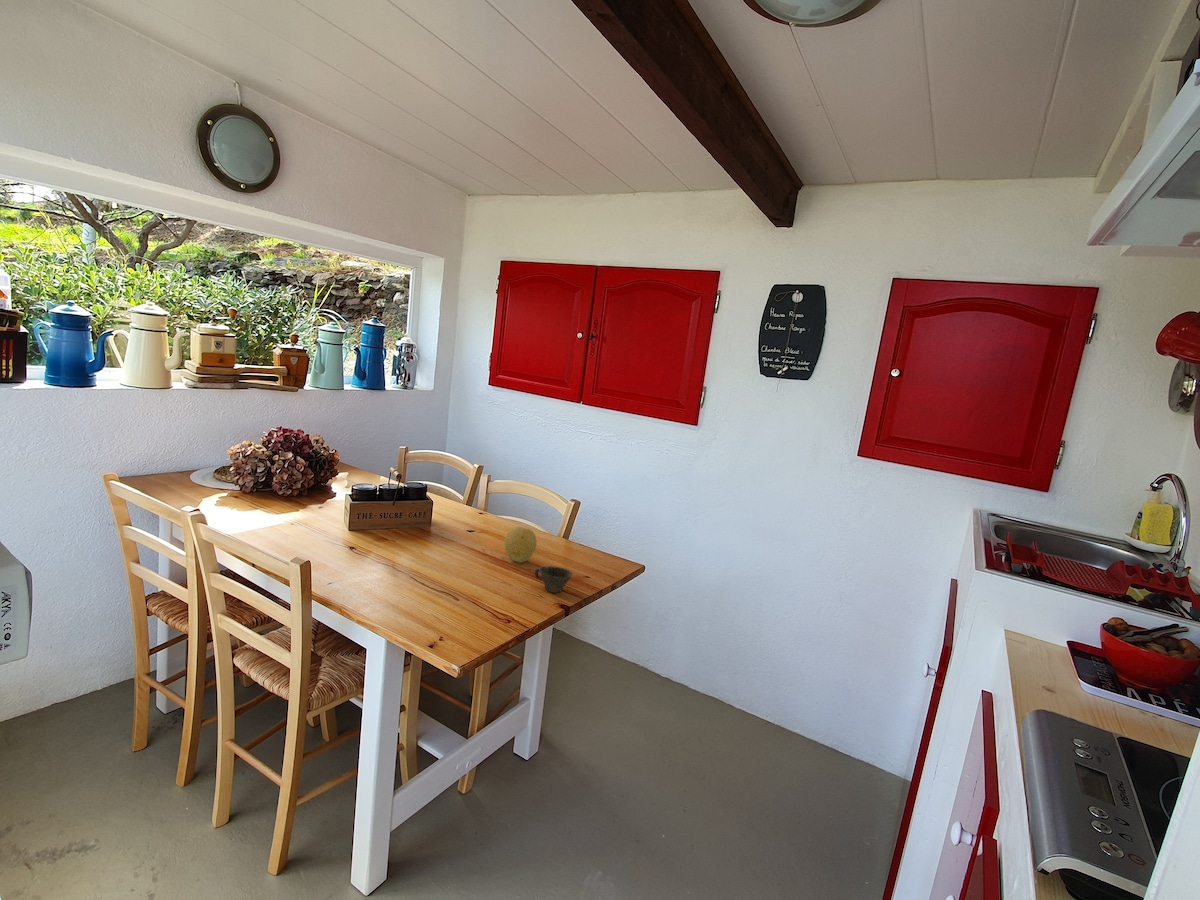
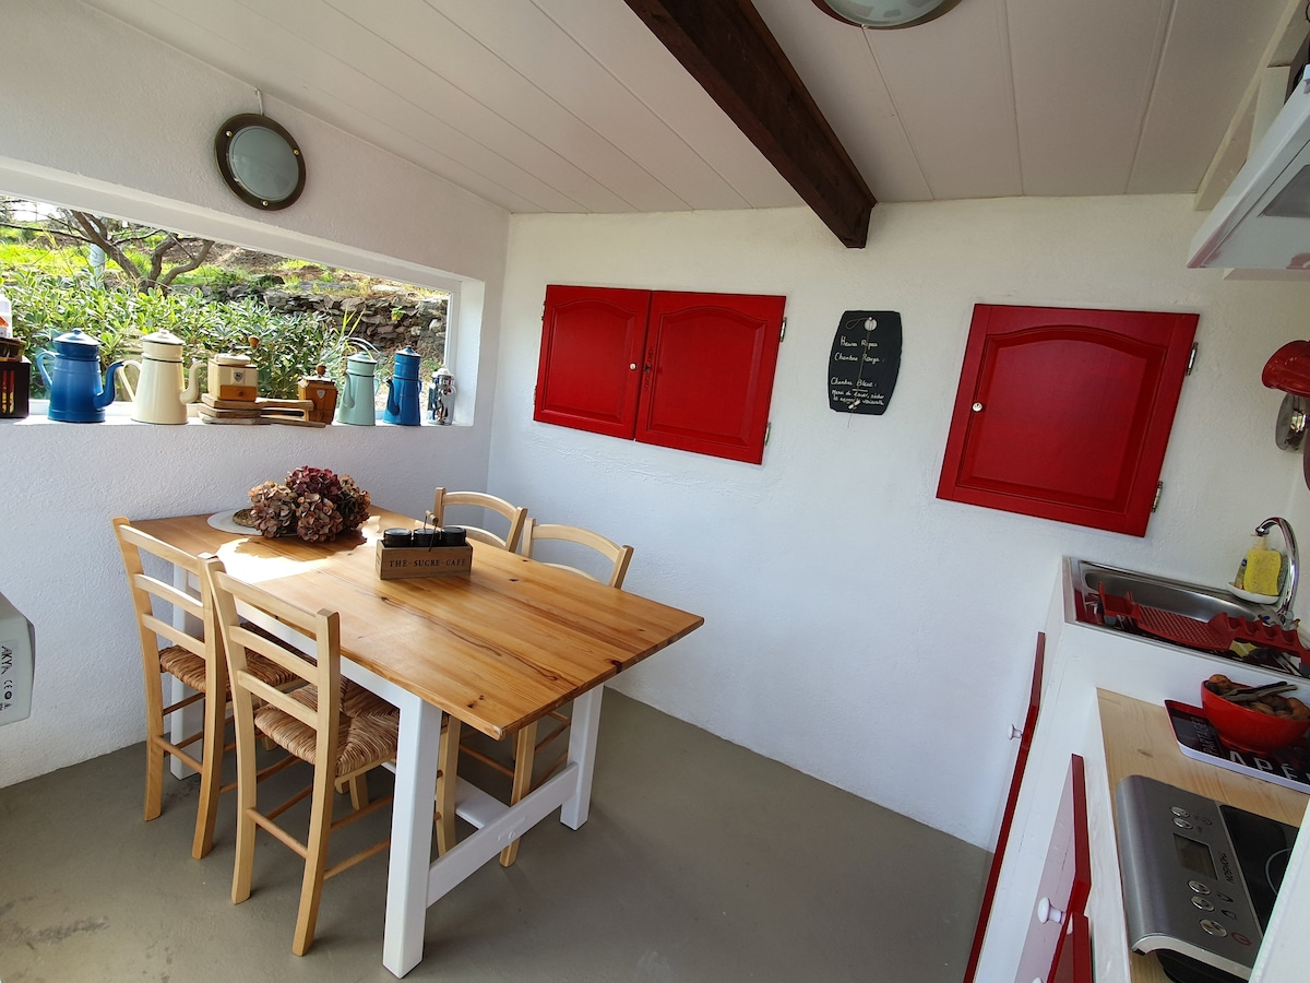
- cup [534,565,573,594]
- fruit [503,526,538,564]
